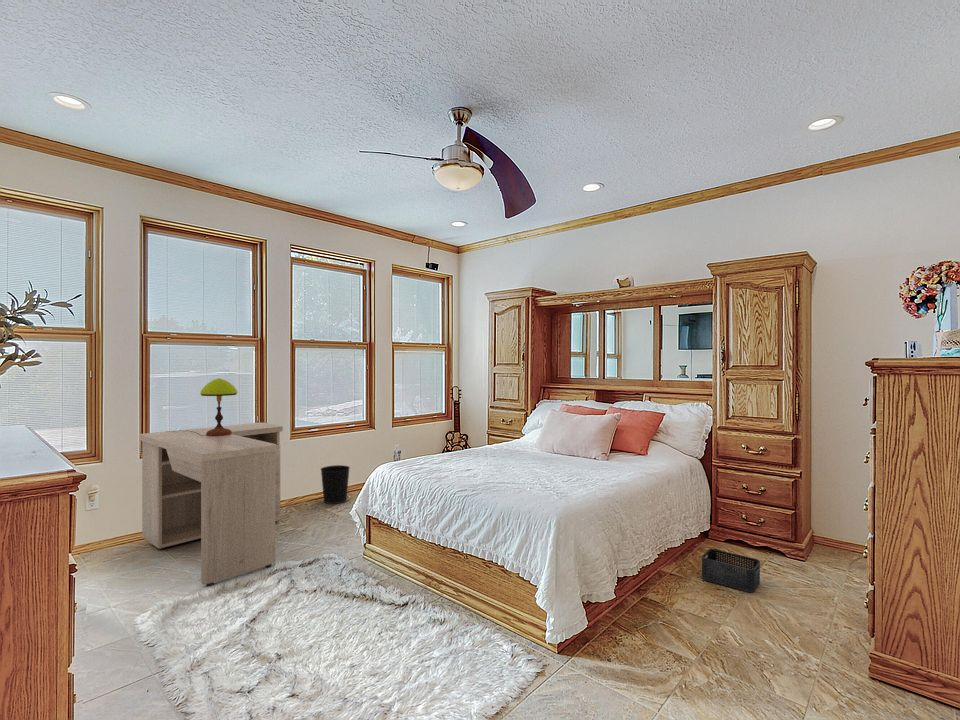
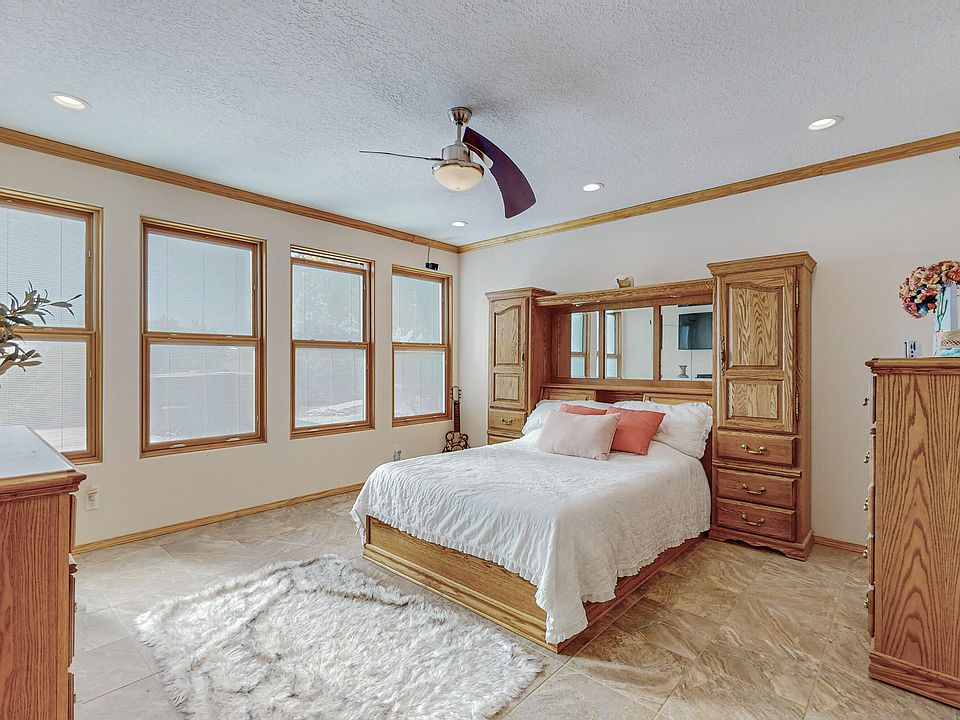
- desk [139,421,284,587]
- storage bin [701,548,761,593]
- table lamp [167,377,238,436]
- wastebasket [319,464,351,505]
